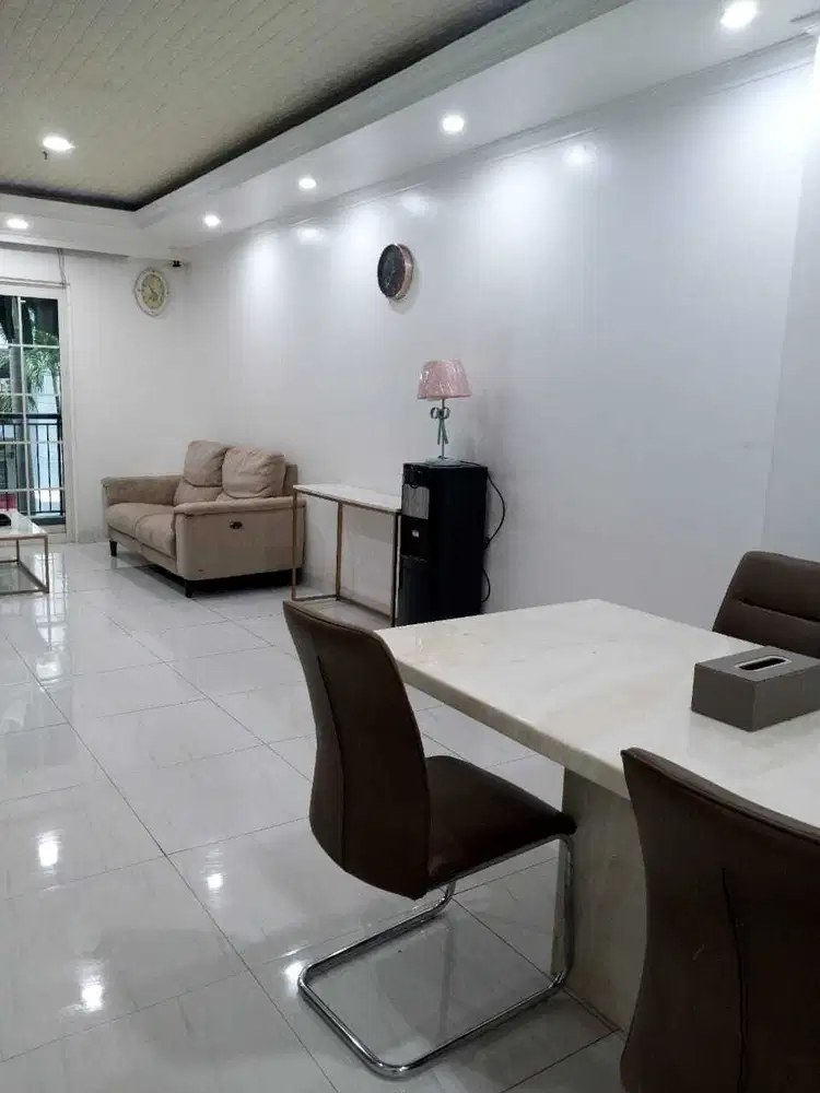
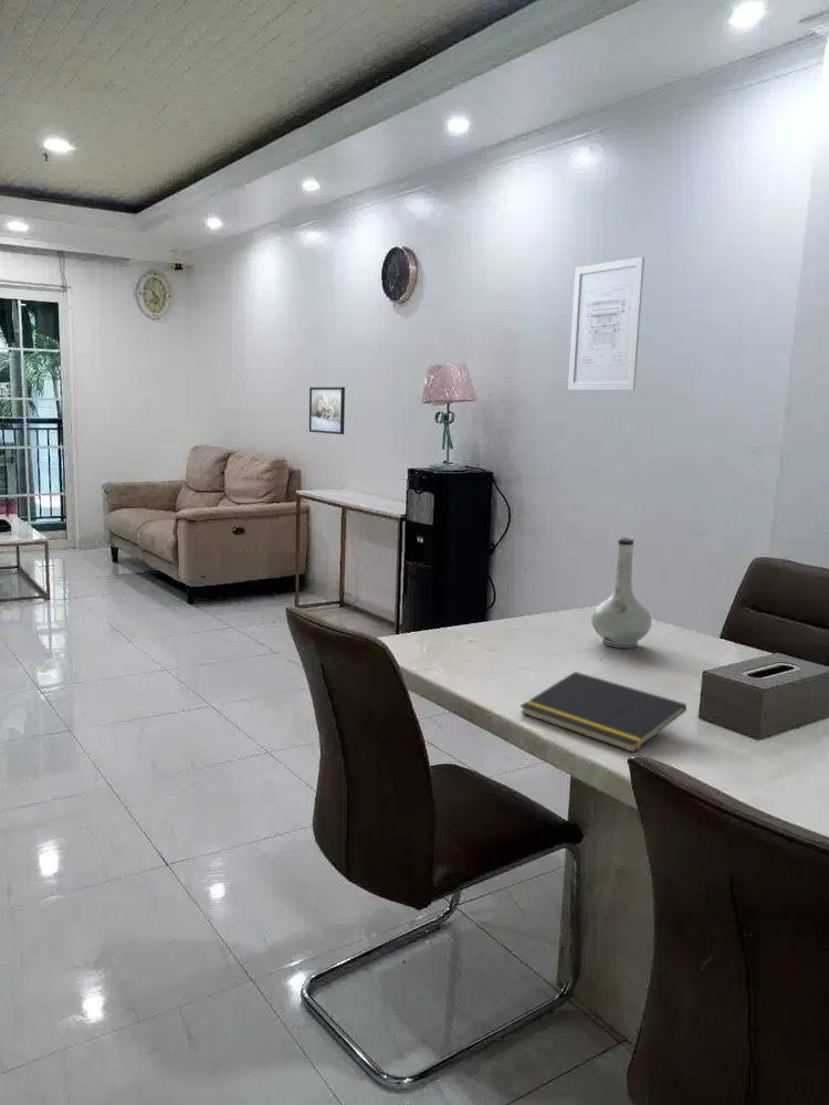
+ vase [590,536,652,649]
+ wall art [567,256,646,391]
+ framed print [308,386,346,435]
+ notepad [520,671,688,754]
